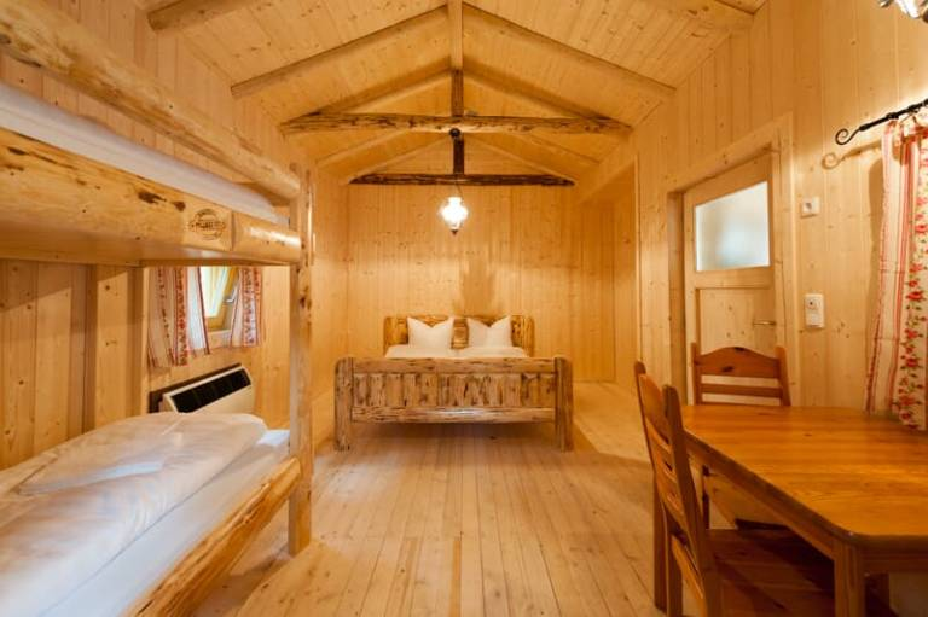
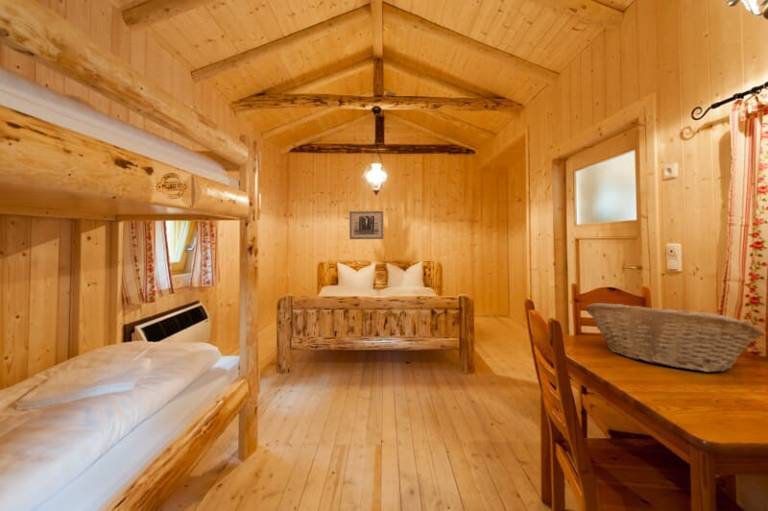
+ fruit basket [584,302,763,373]
+ wall art [348,210,384,240]
